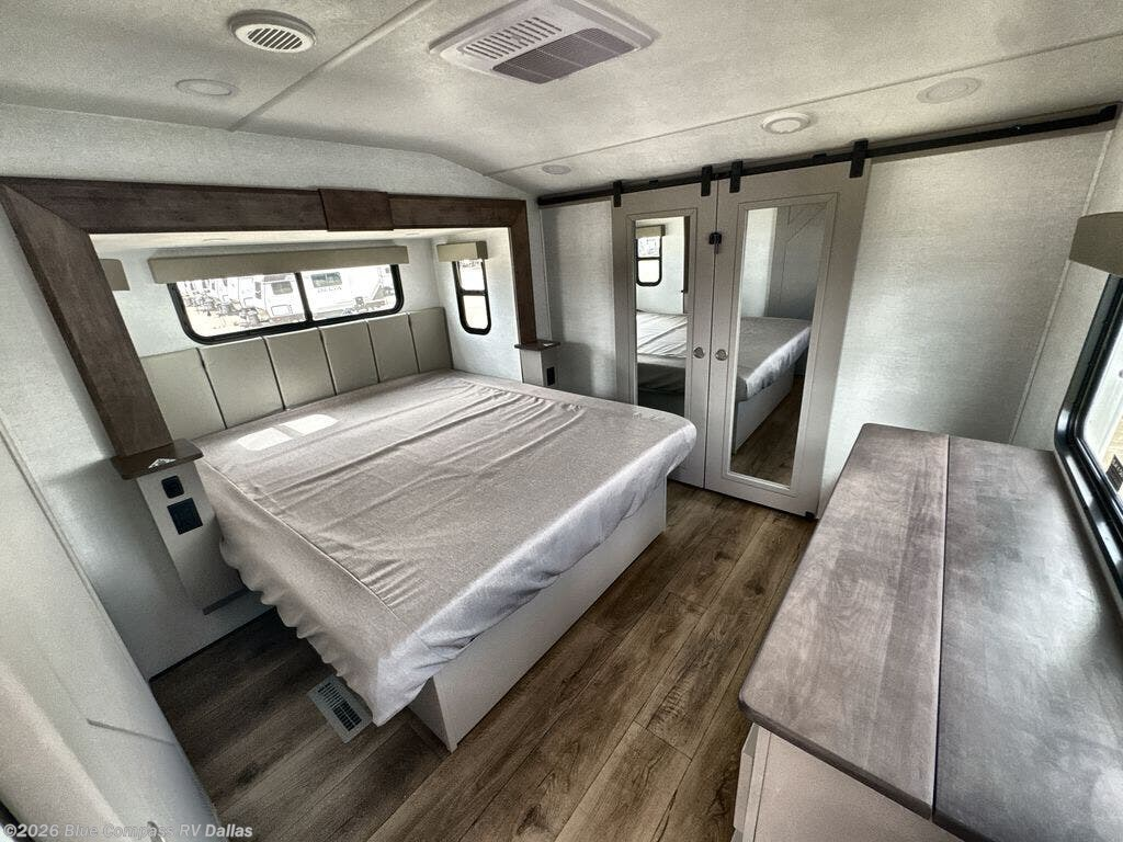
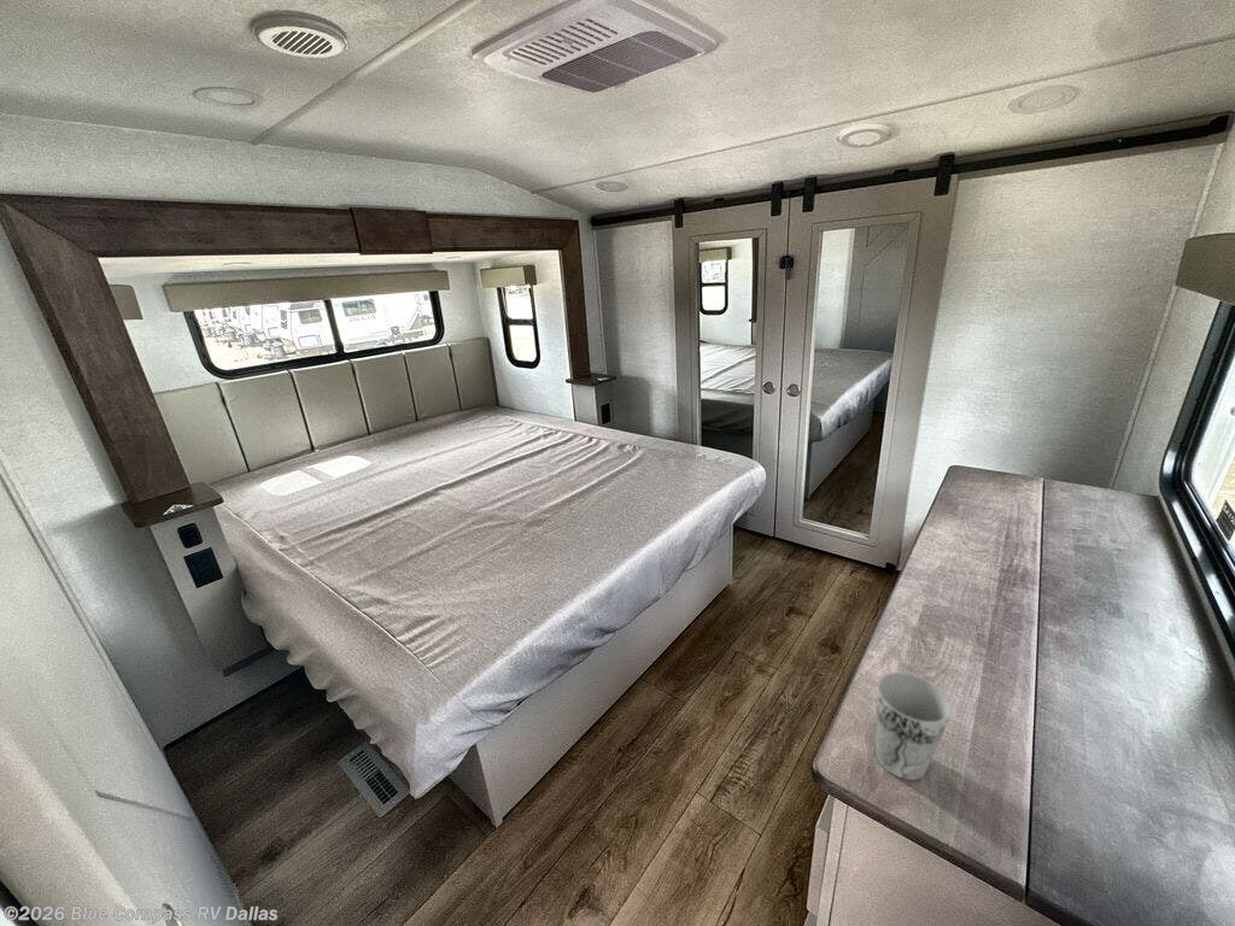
+ cup [874,670,953,781]
